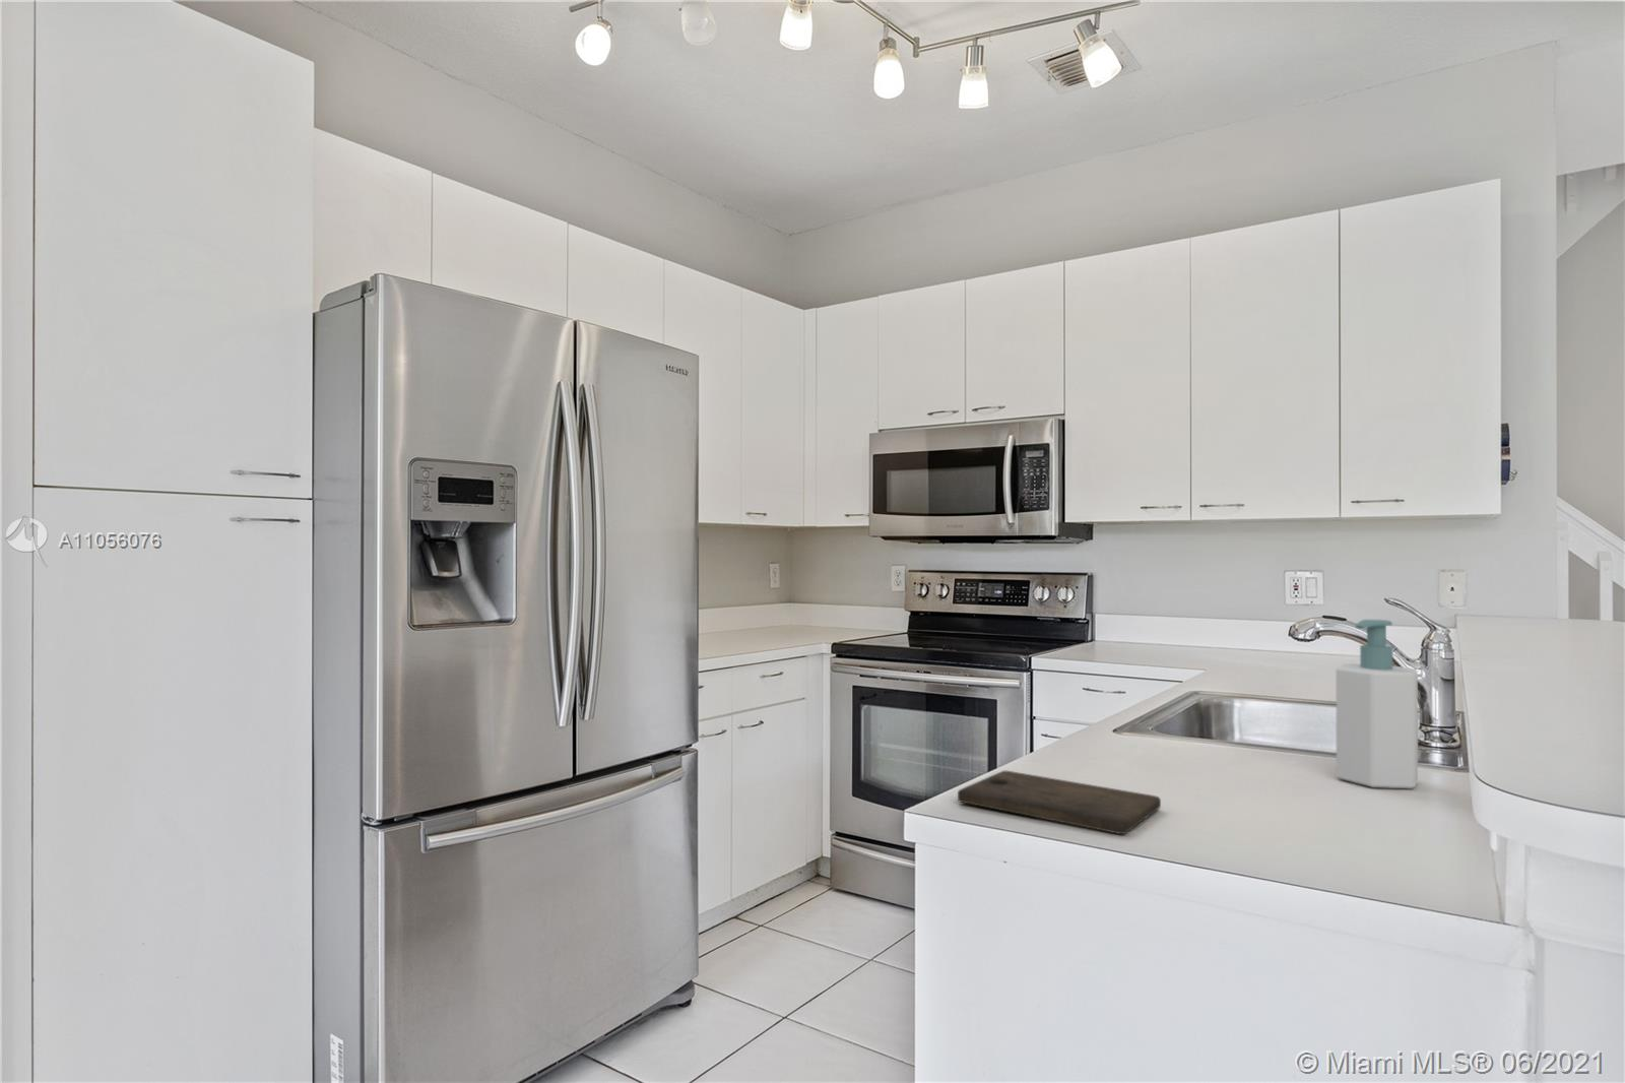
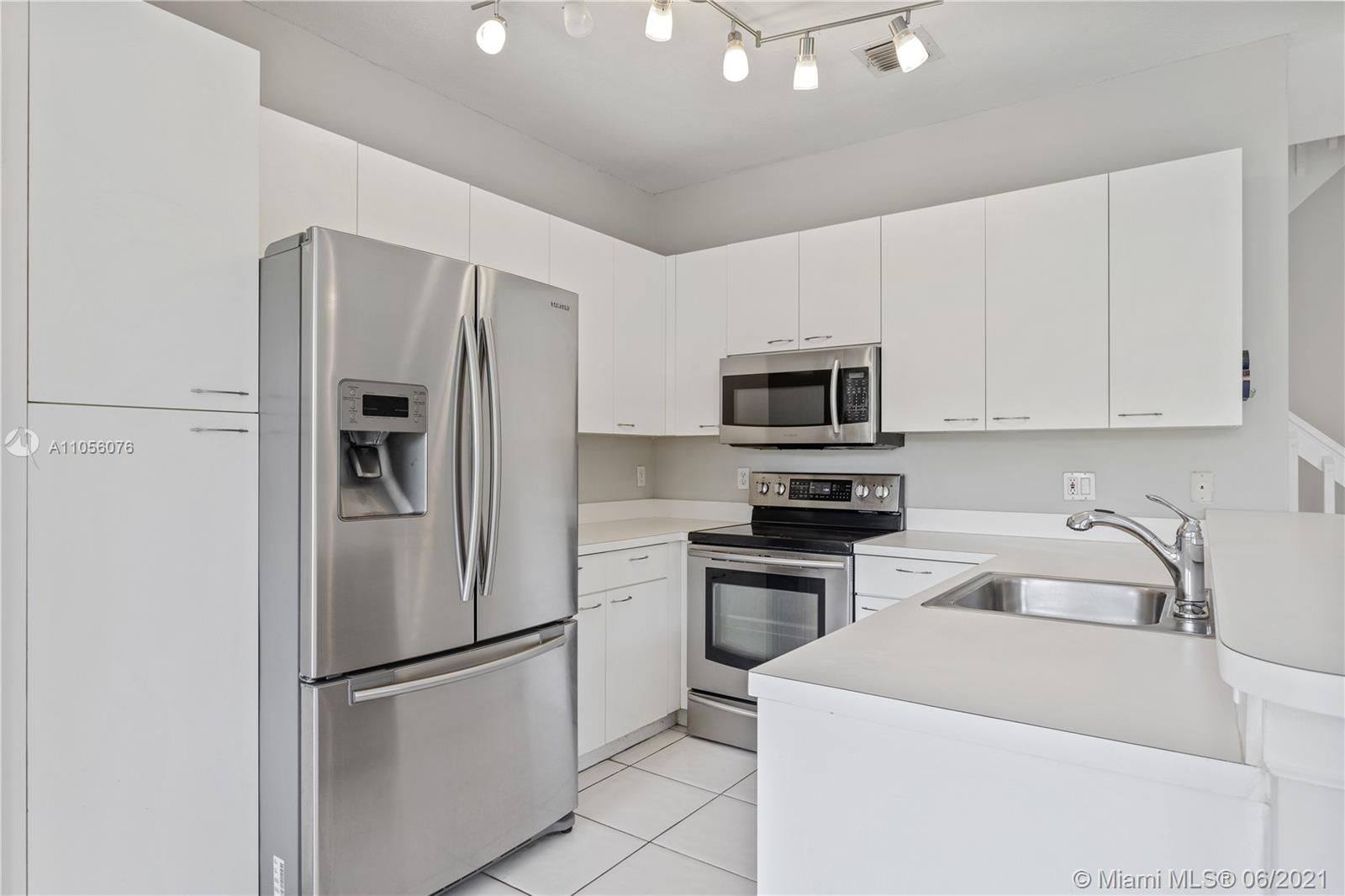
- cutting board [957,770,1162,835]
- soap bottle [1335,619,1418,789]
